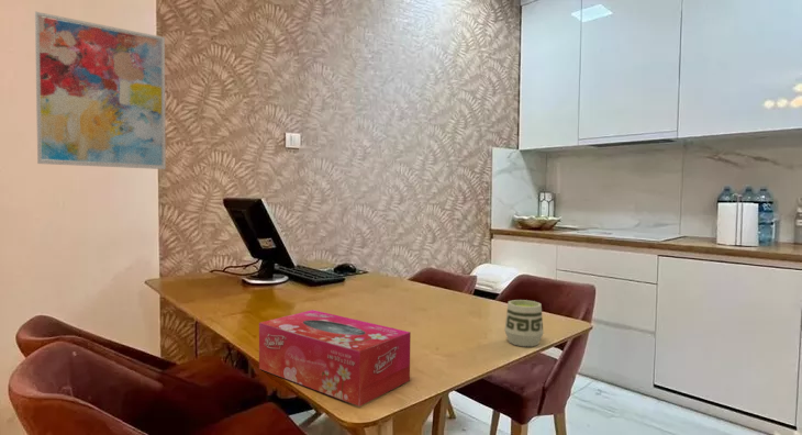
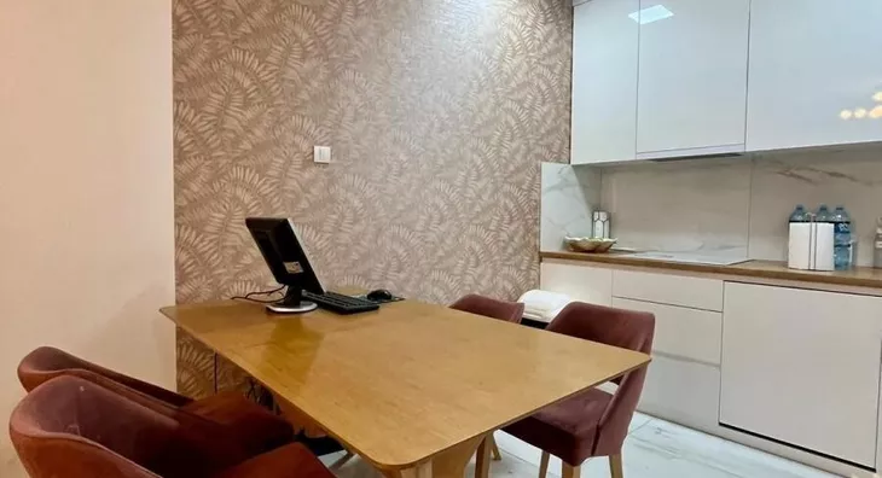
- tissue box [258,309,412,408]
- cup [504,299,545,347]
- wall art [34,11,167,170]
